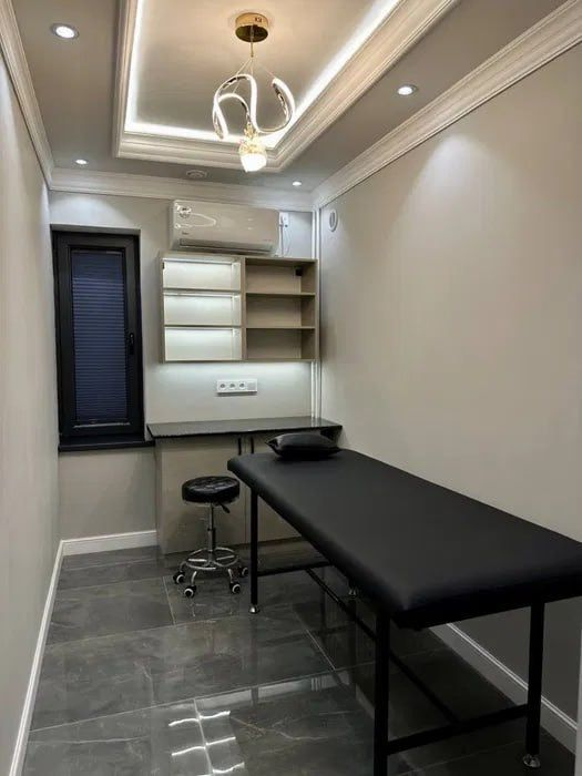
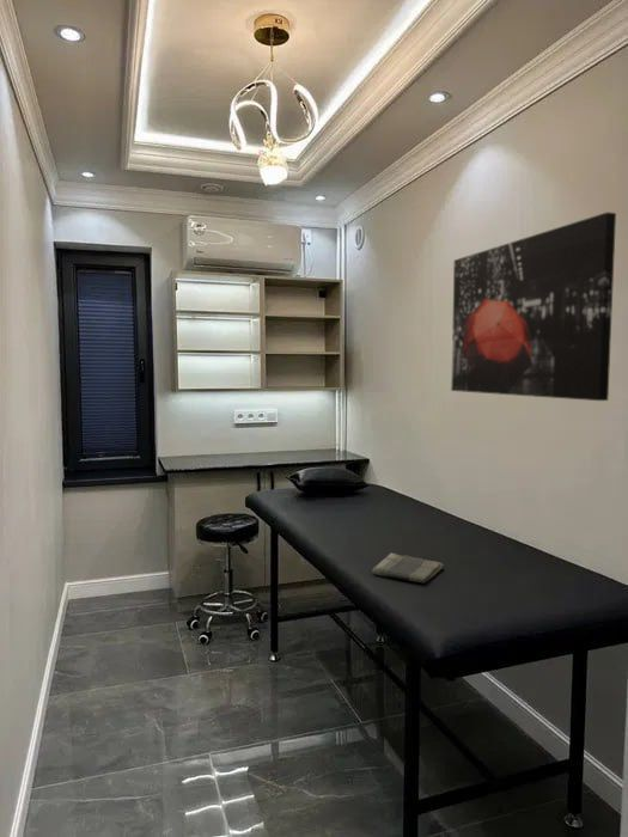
+ wall art [450,212,617,402]
+ dish towel [371,551,445,584]
